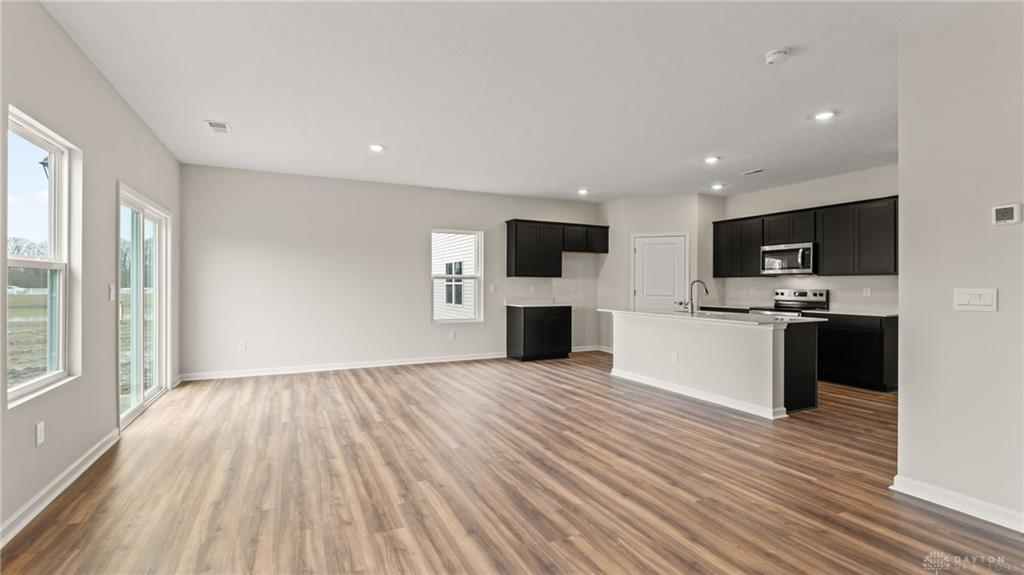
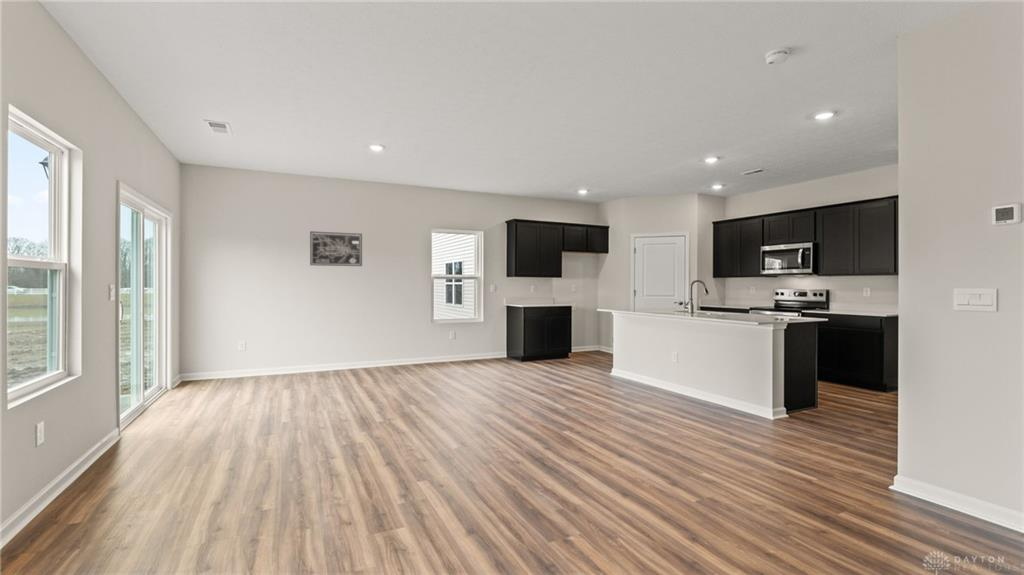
+ wall art [309,230,363,267]
